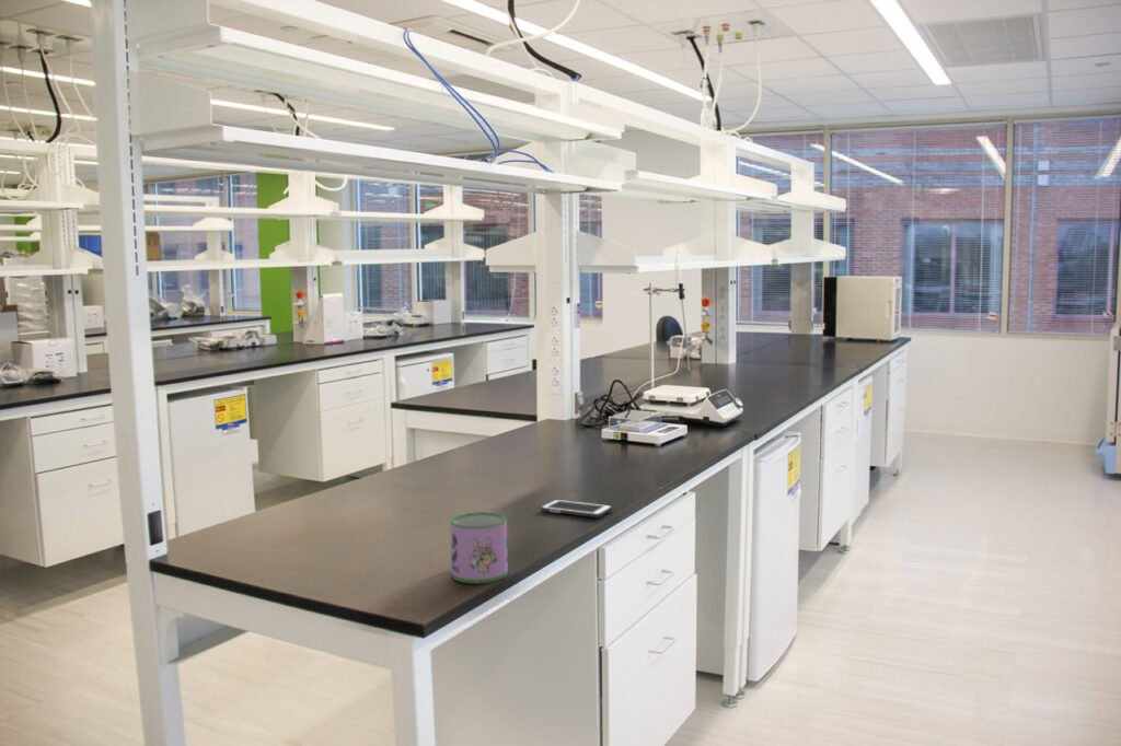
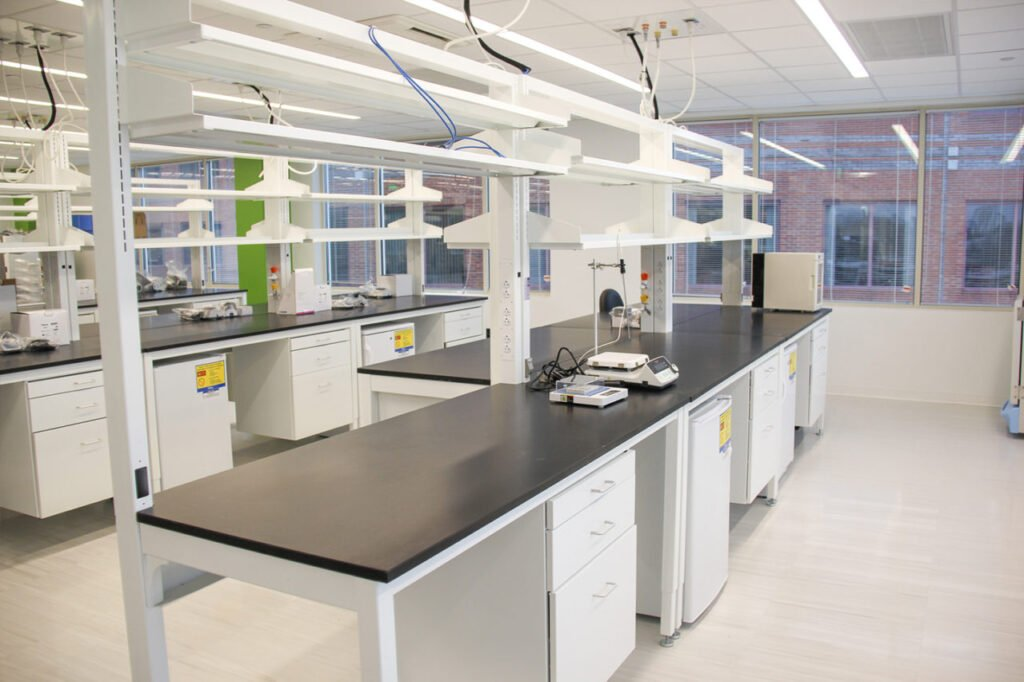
- mug [449,511,509,585]
- cell phone [540,499,613,518]
